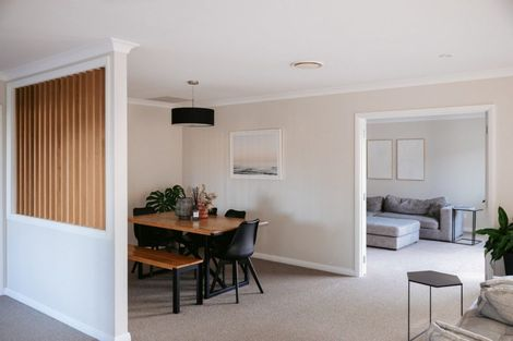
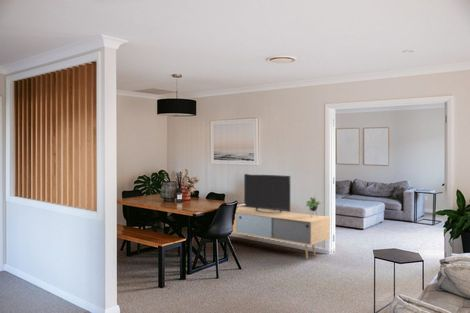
+ media console [232,173,331,259]
